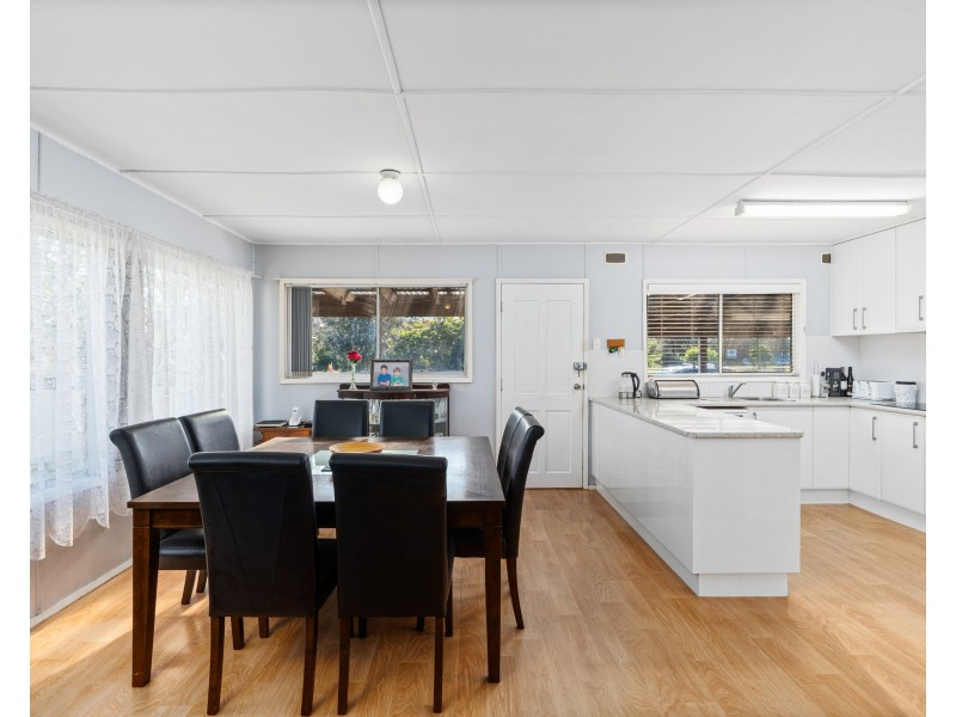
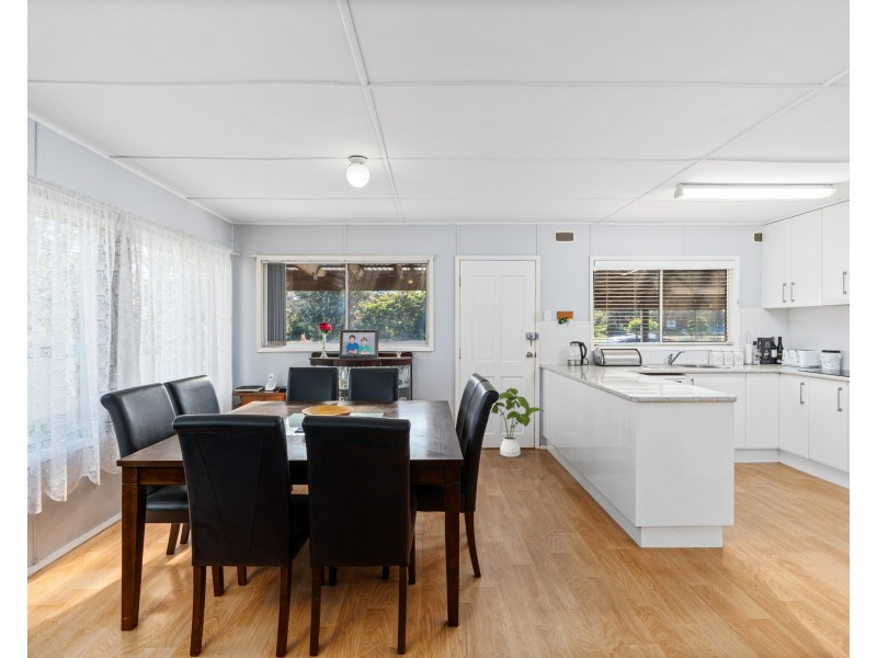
+ house plant [491,387,545,458]
